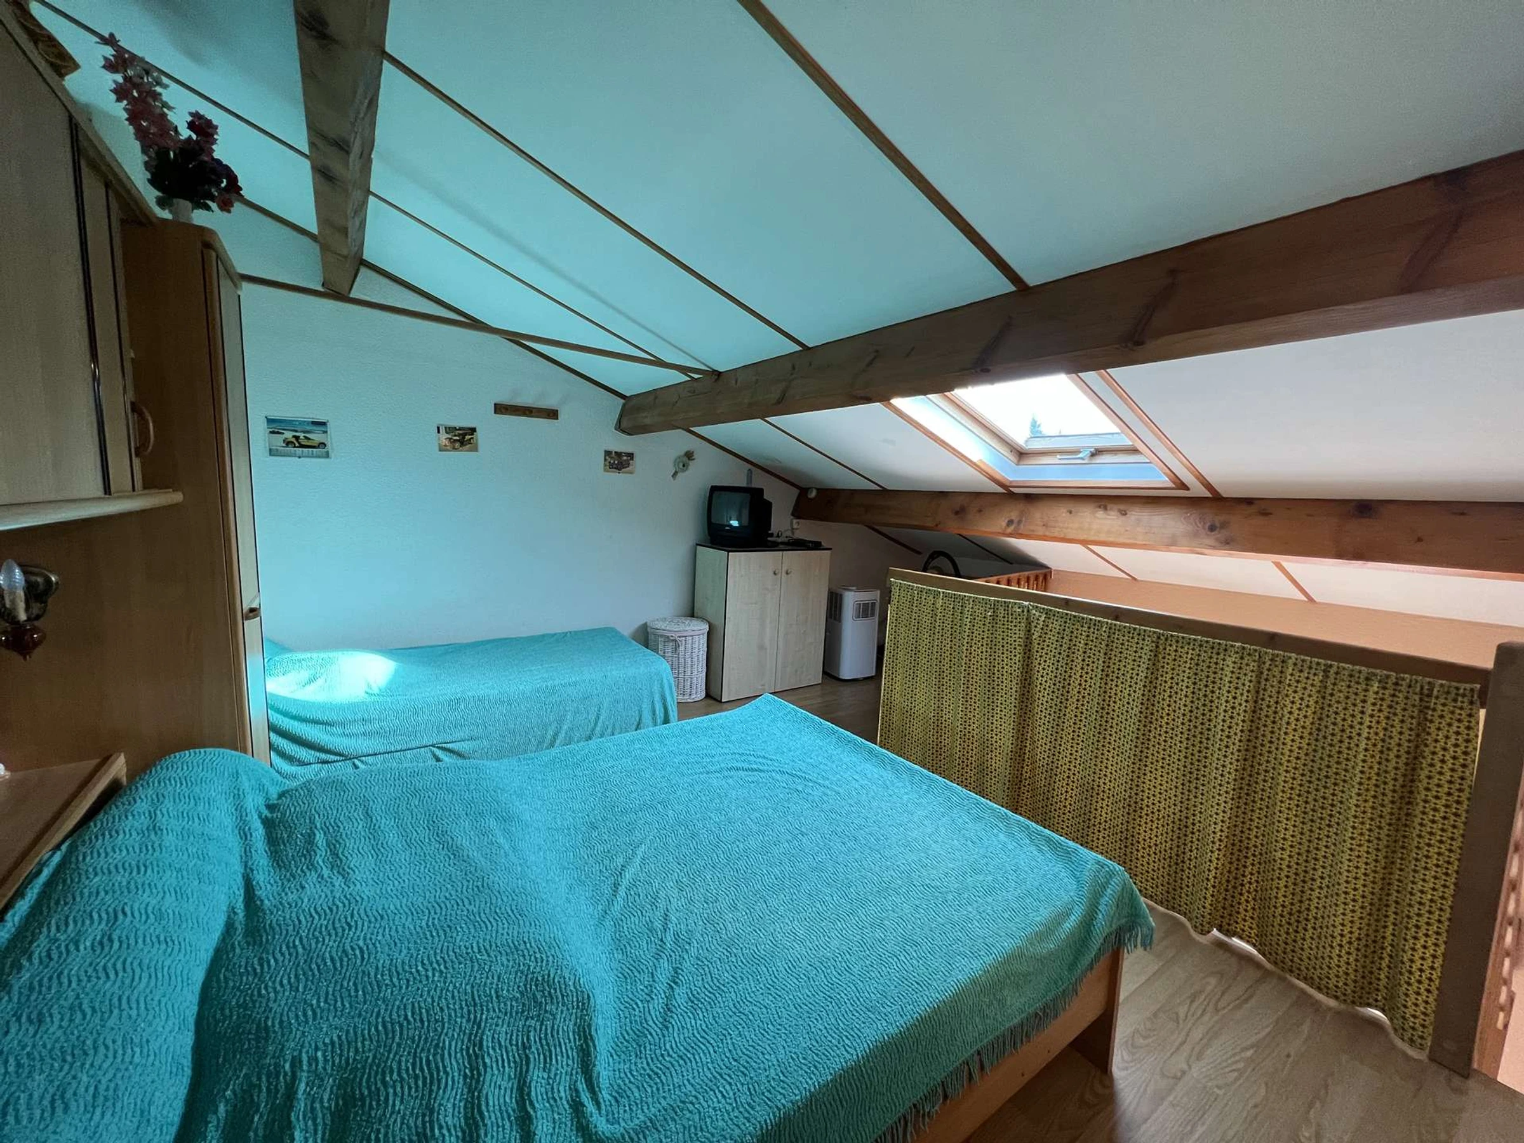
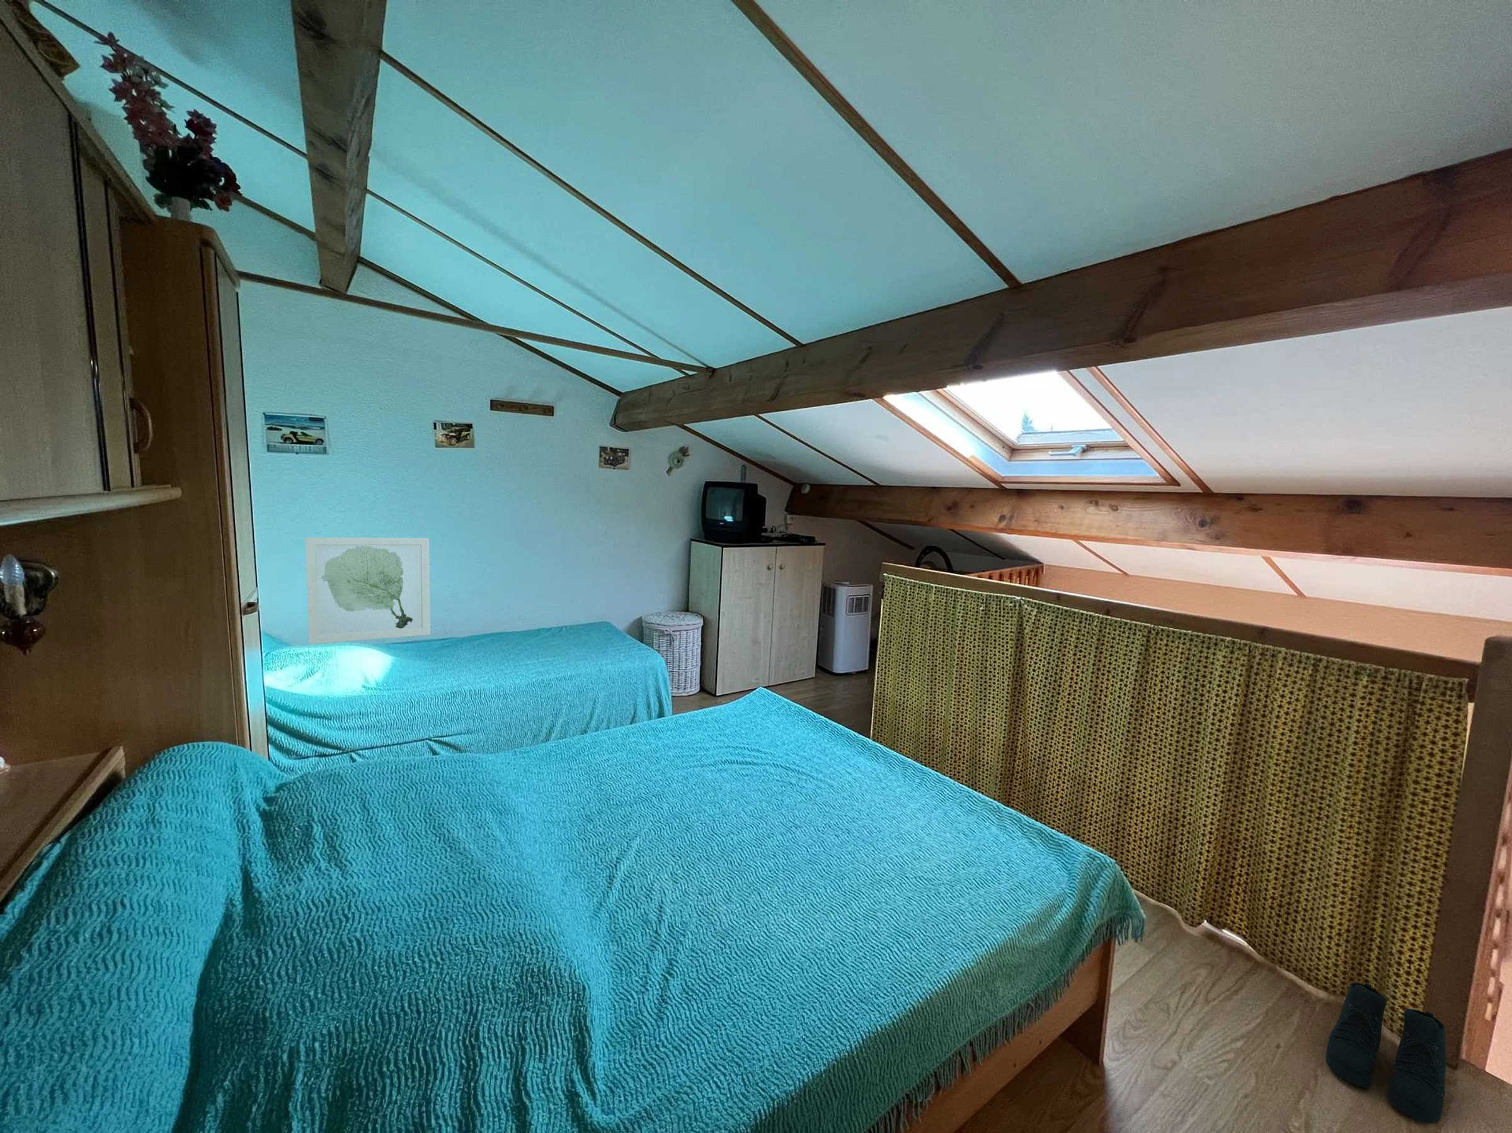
+ wall art [305,537,431,645]
+ boots [1325,982,1447,1125]
